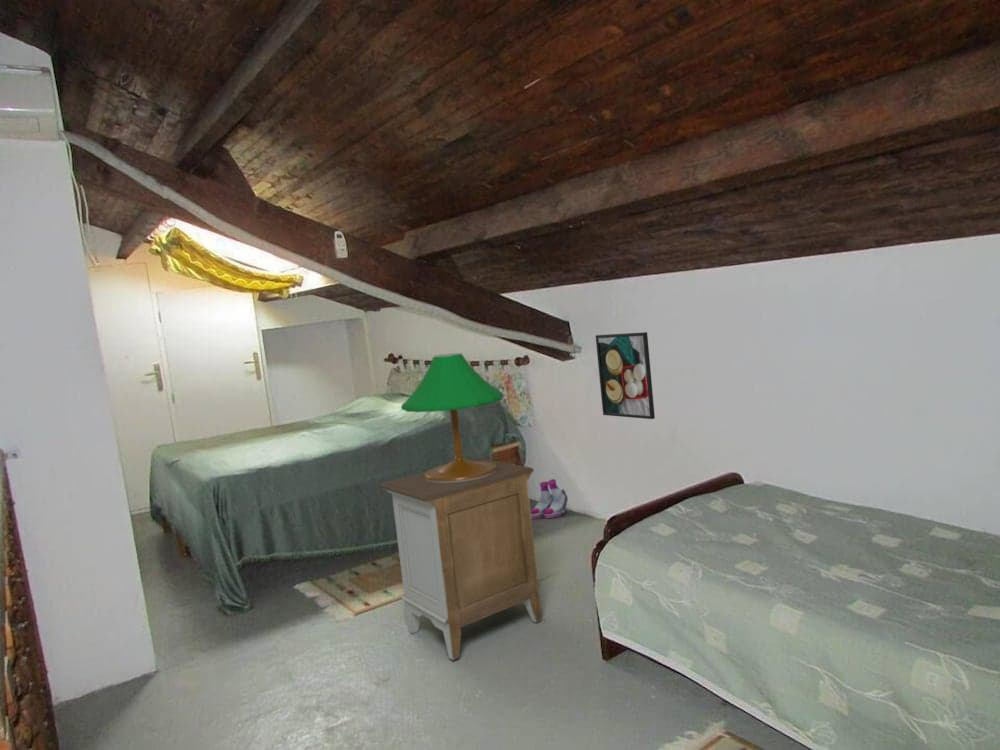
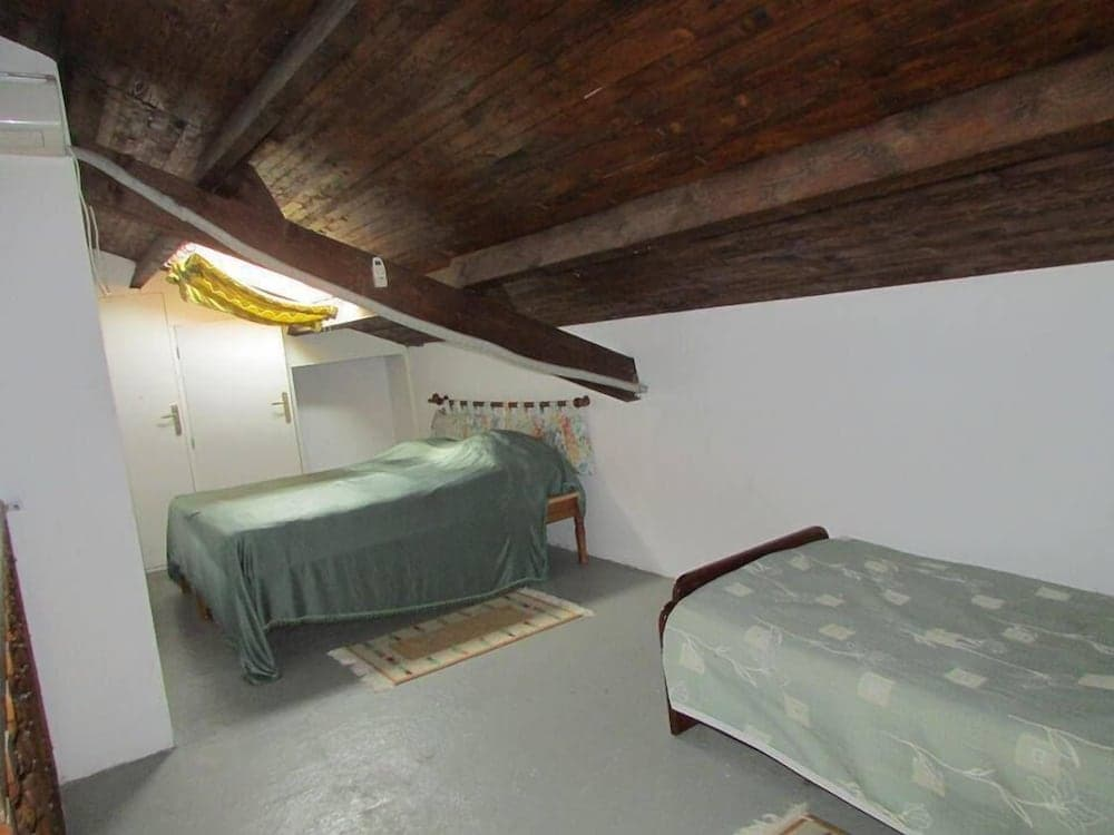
- nightstand [377,457,543,661]
- table lamp [400,352,504,483]
- boots [530,478,569,520]
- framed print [595,331,656,420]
